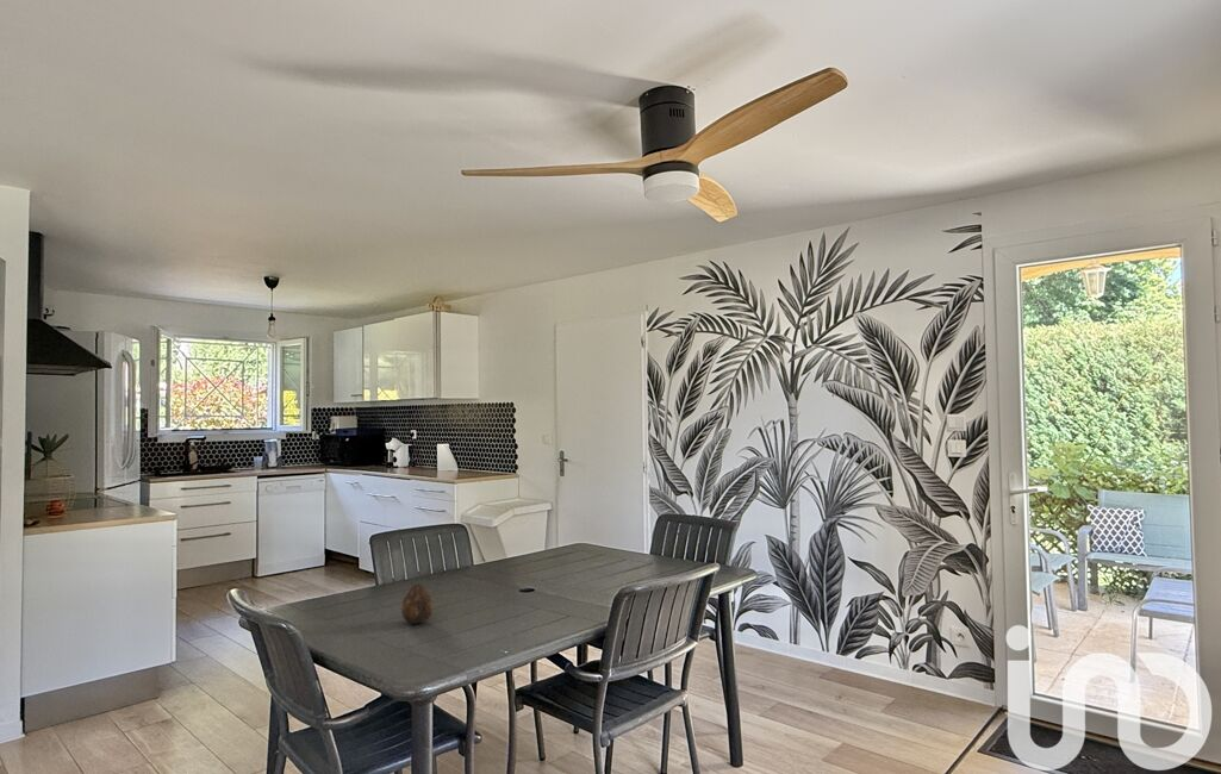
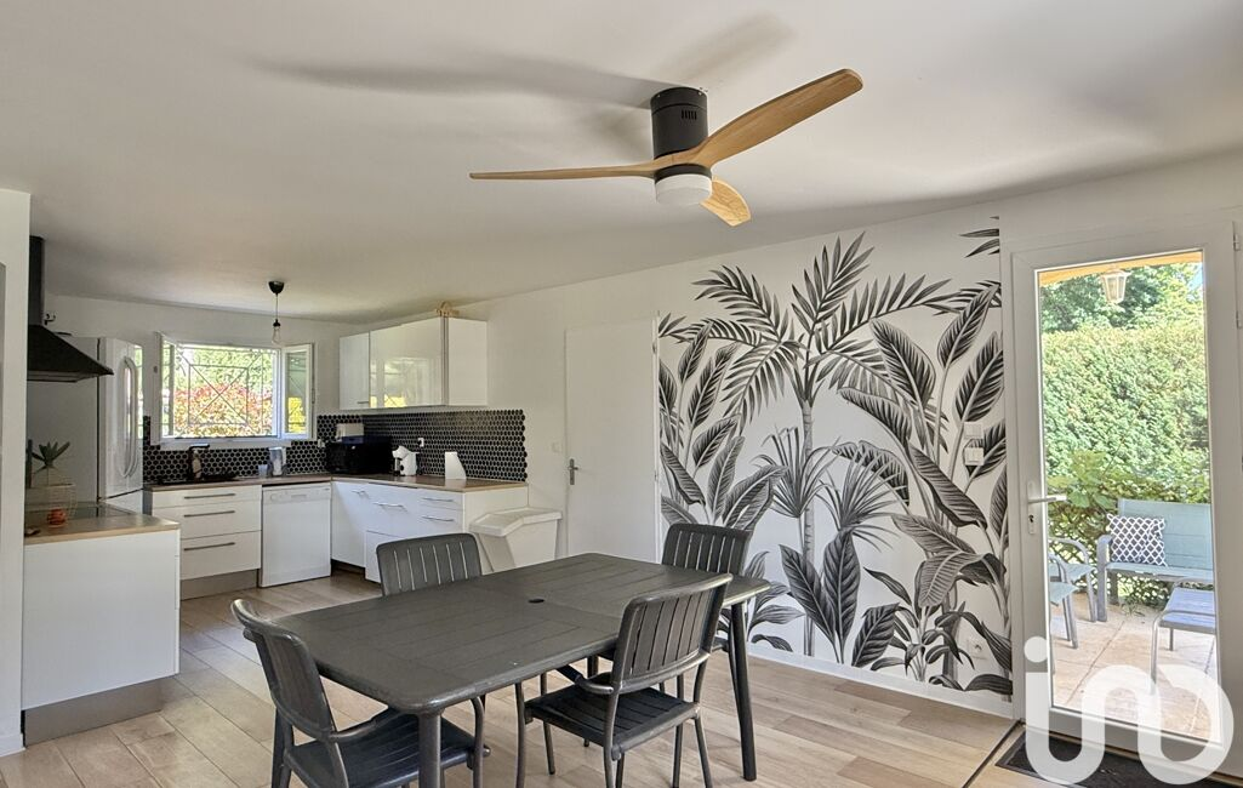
- fruit [400,581,435,625]
